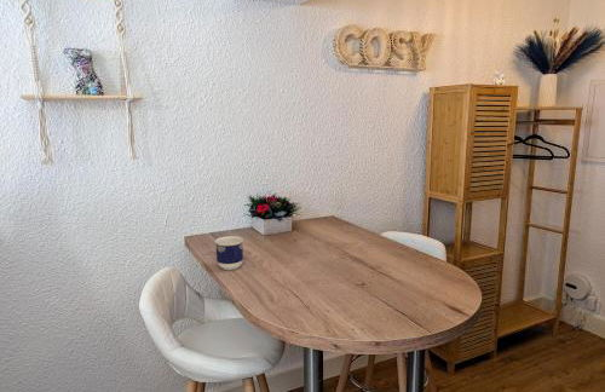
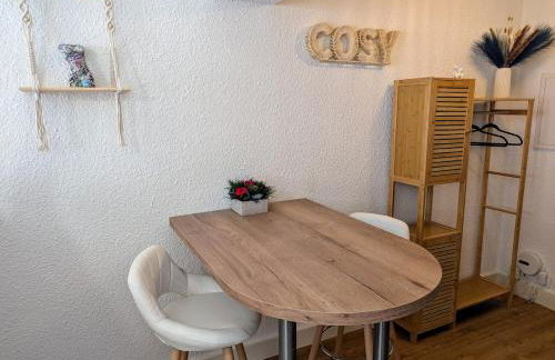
- cup [214,235,244,271]
